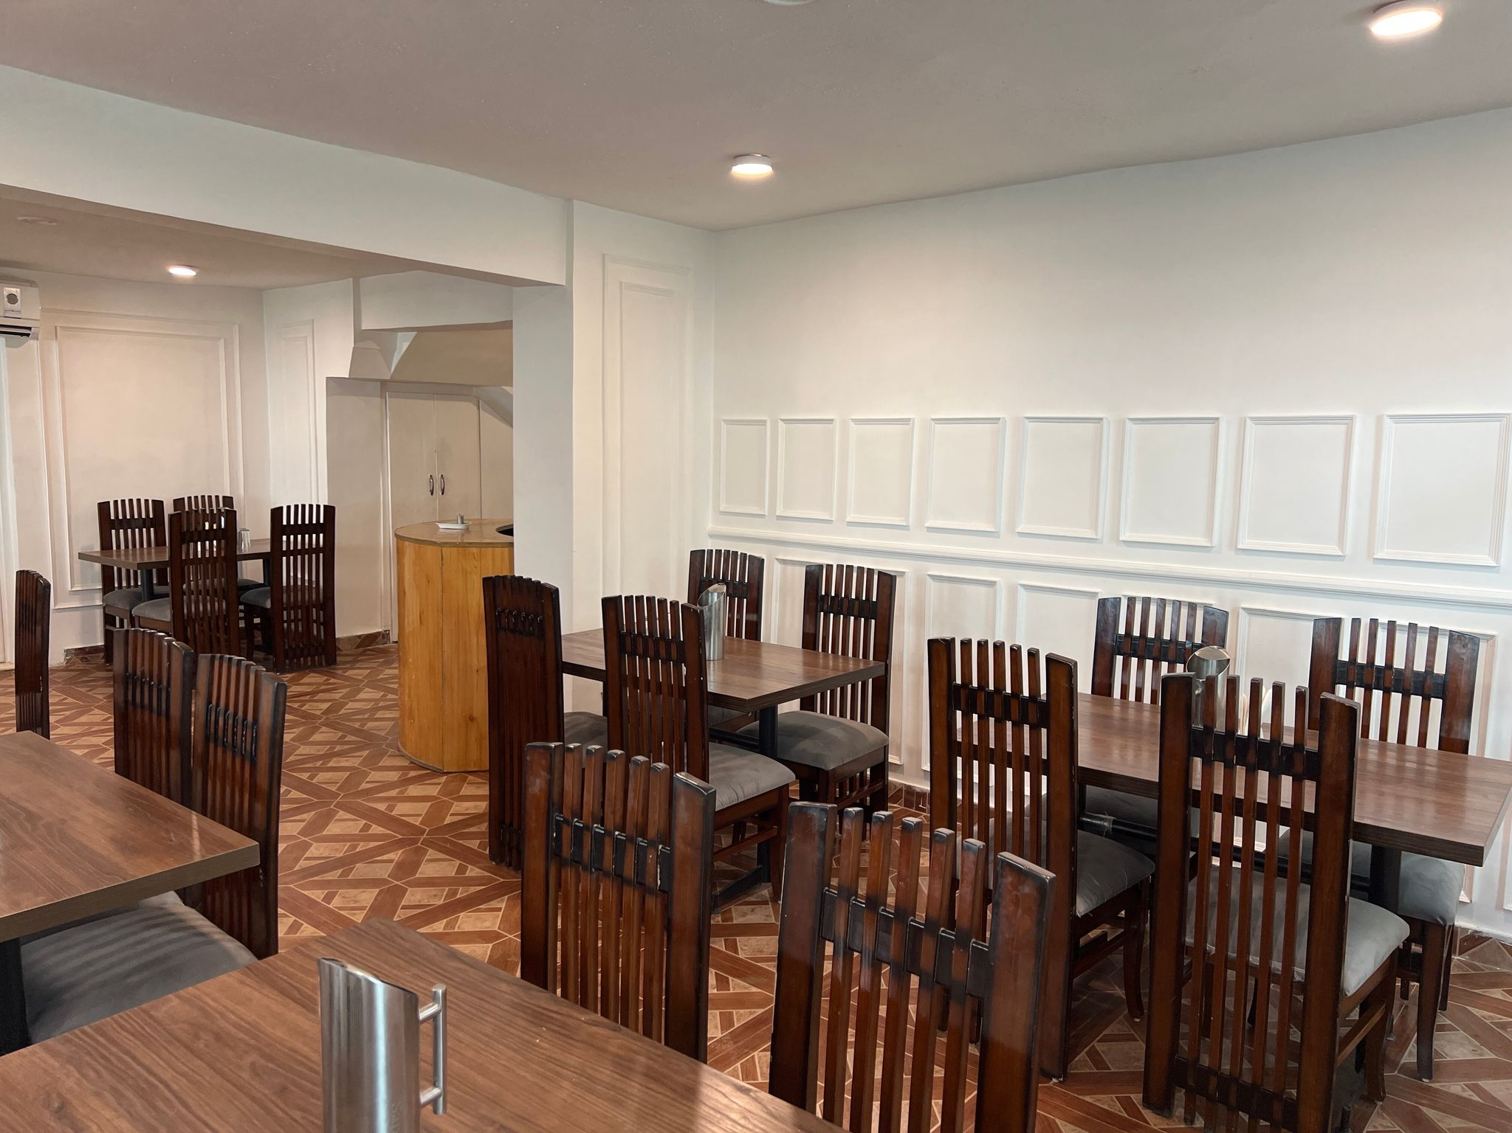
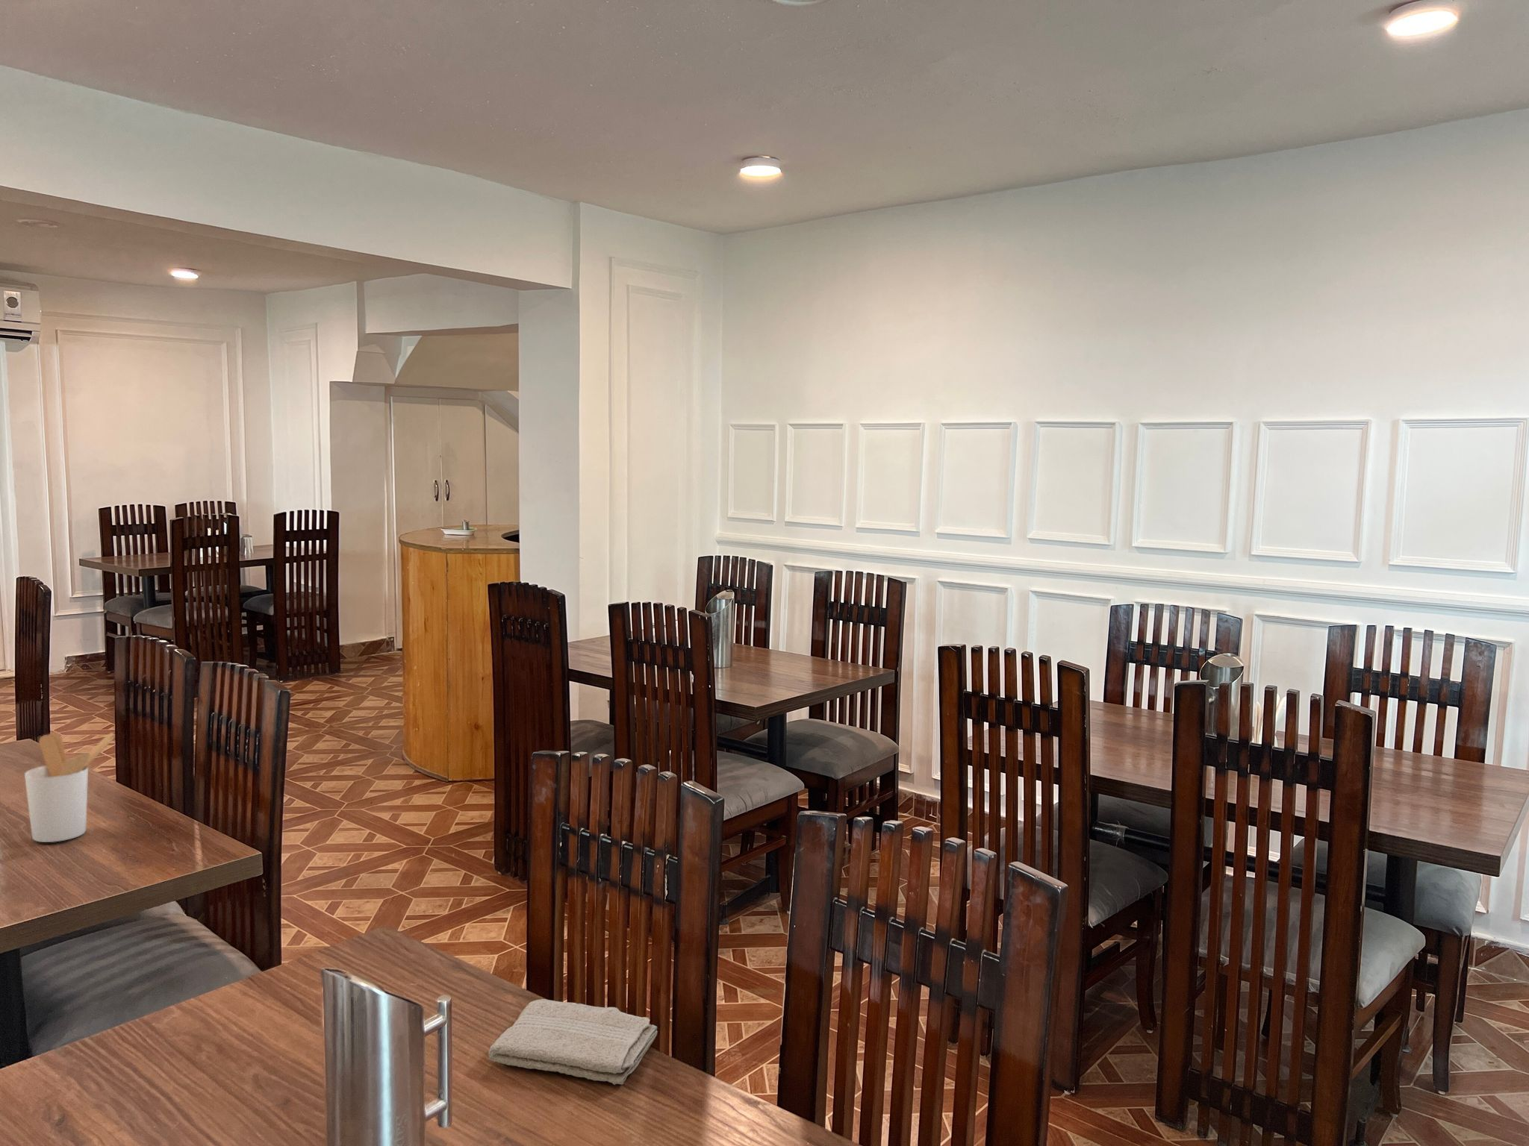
+ utensil holder [24,731,116,843]
+ washcloth [488,998,657,1086]
